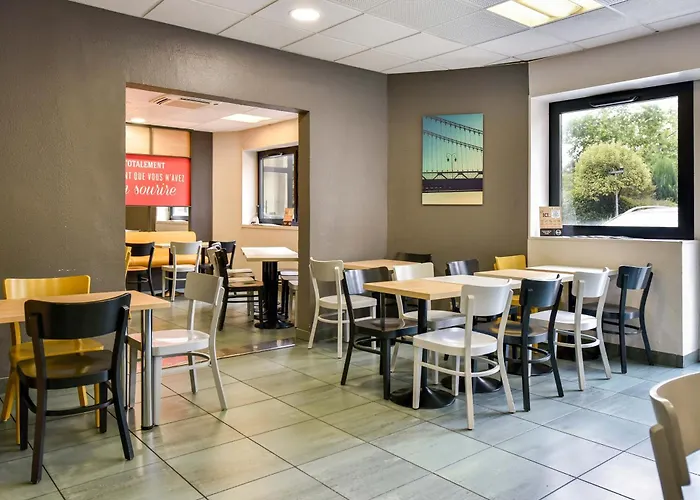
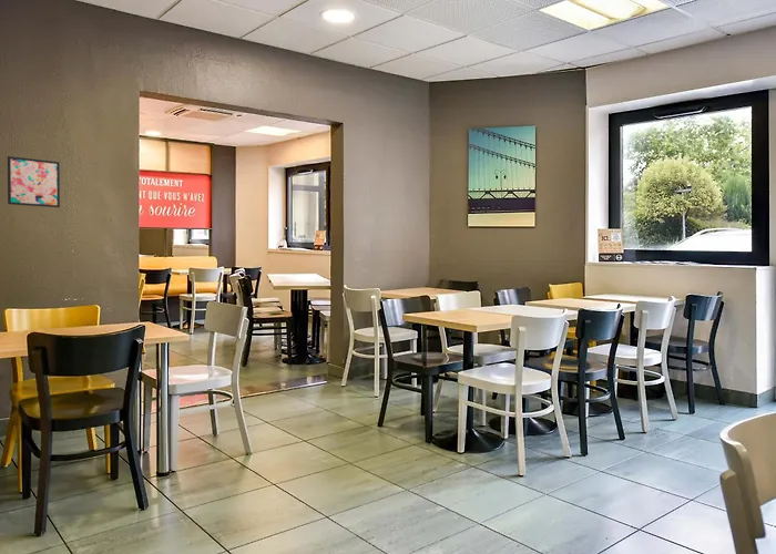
+ wall art [7,155,61,208]
